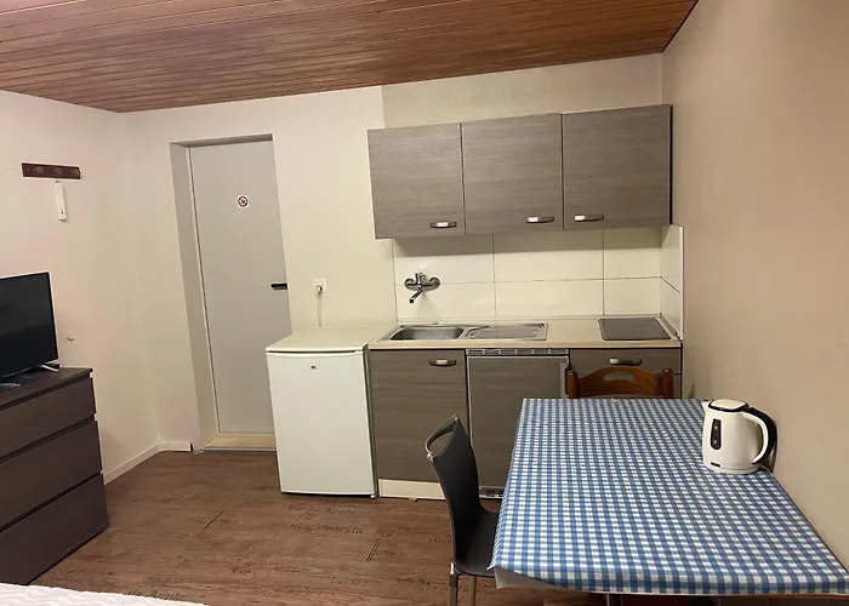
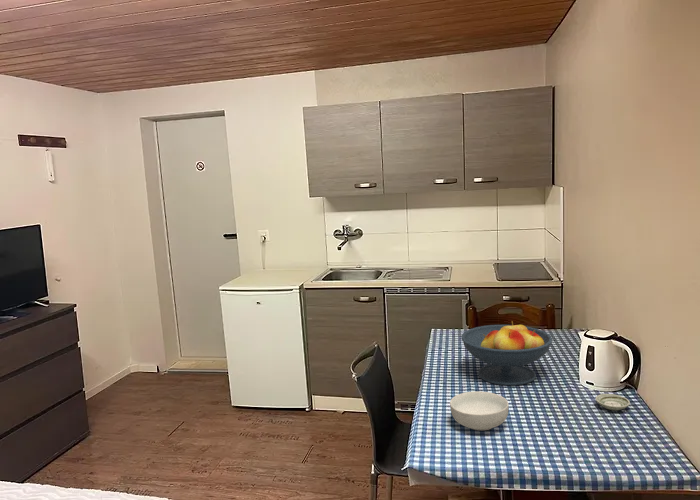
+ fruit bowl [460,320,553,386]
+ saucer [595,393,631,411]
+ cereal bowl [449,390,510,432]
